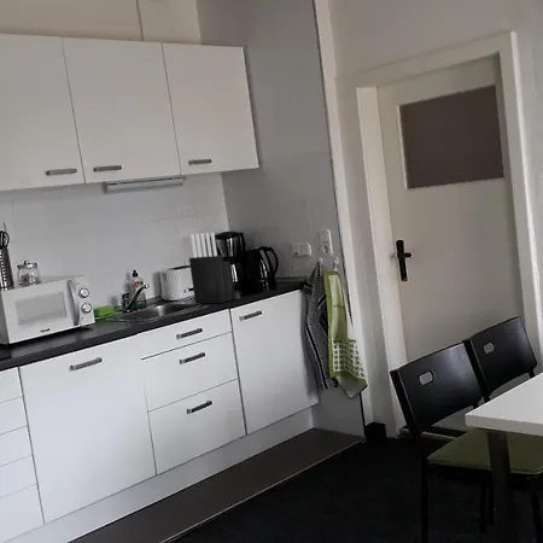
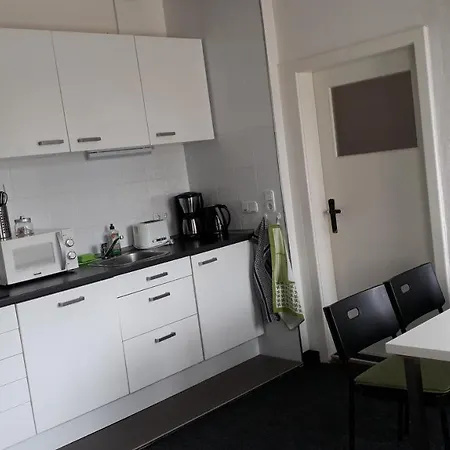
- knife block [188,232,237,305]
